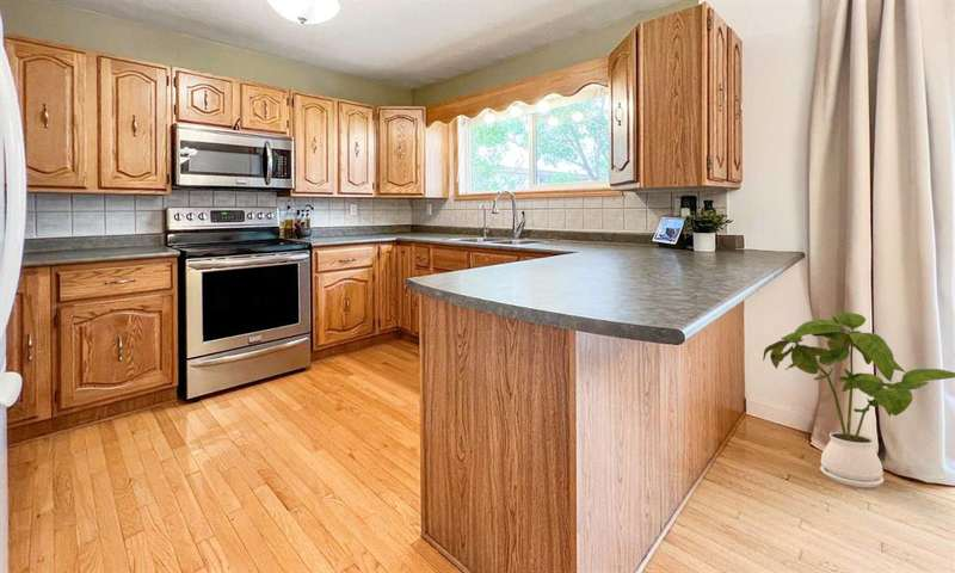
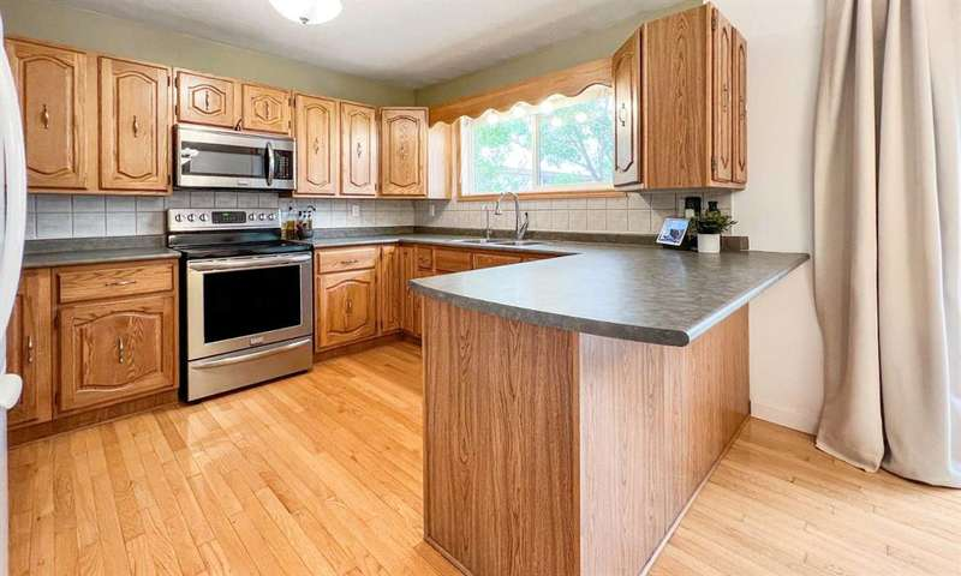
- house plant [762,312,955,489]
